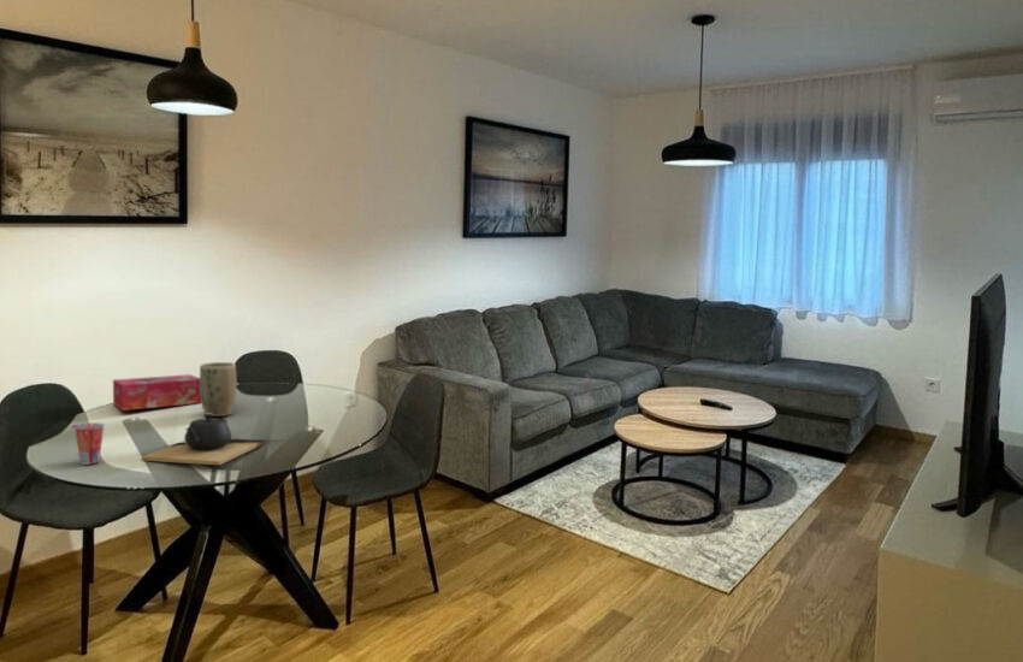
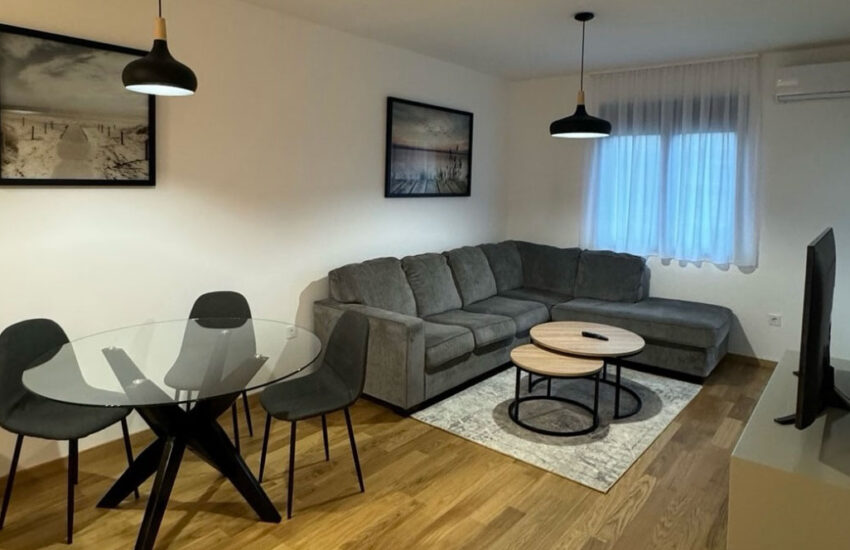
- teapot [141,414,266,466]
- plant pot [199,361,238,418]
- tissue box [112,373,202,412]
- cup [70,421,106,466]
